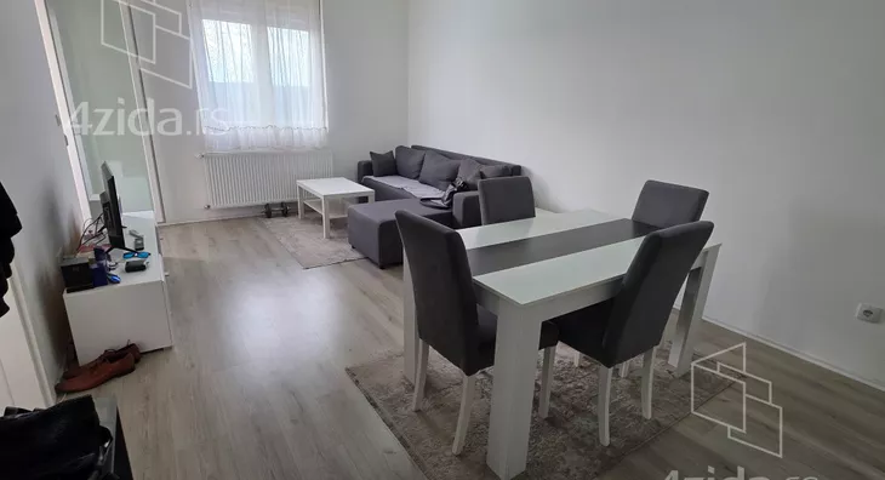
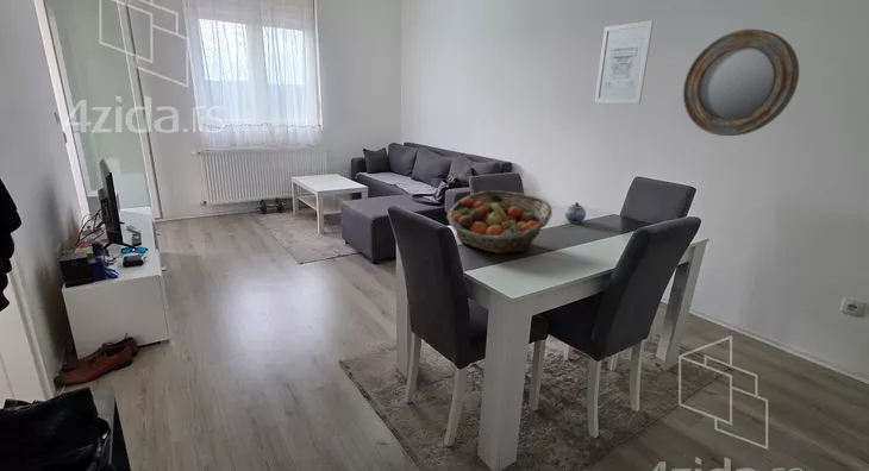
+ fruit basket [445,189,554,255]
+ teapot [564,201,587,224]
+ wall art [594,19,655,105]
+ home mirror [682,29,800,137]
